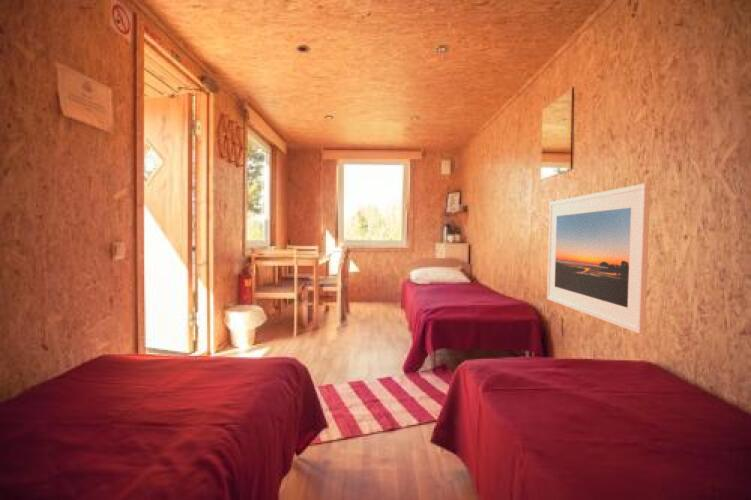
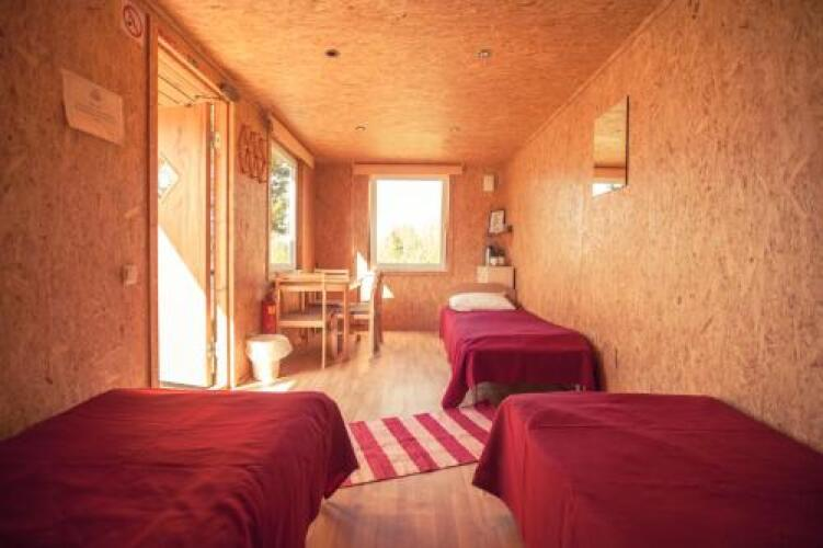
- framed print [546,182,651,335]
